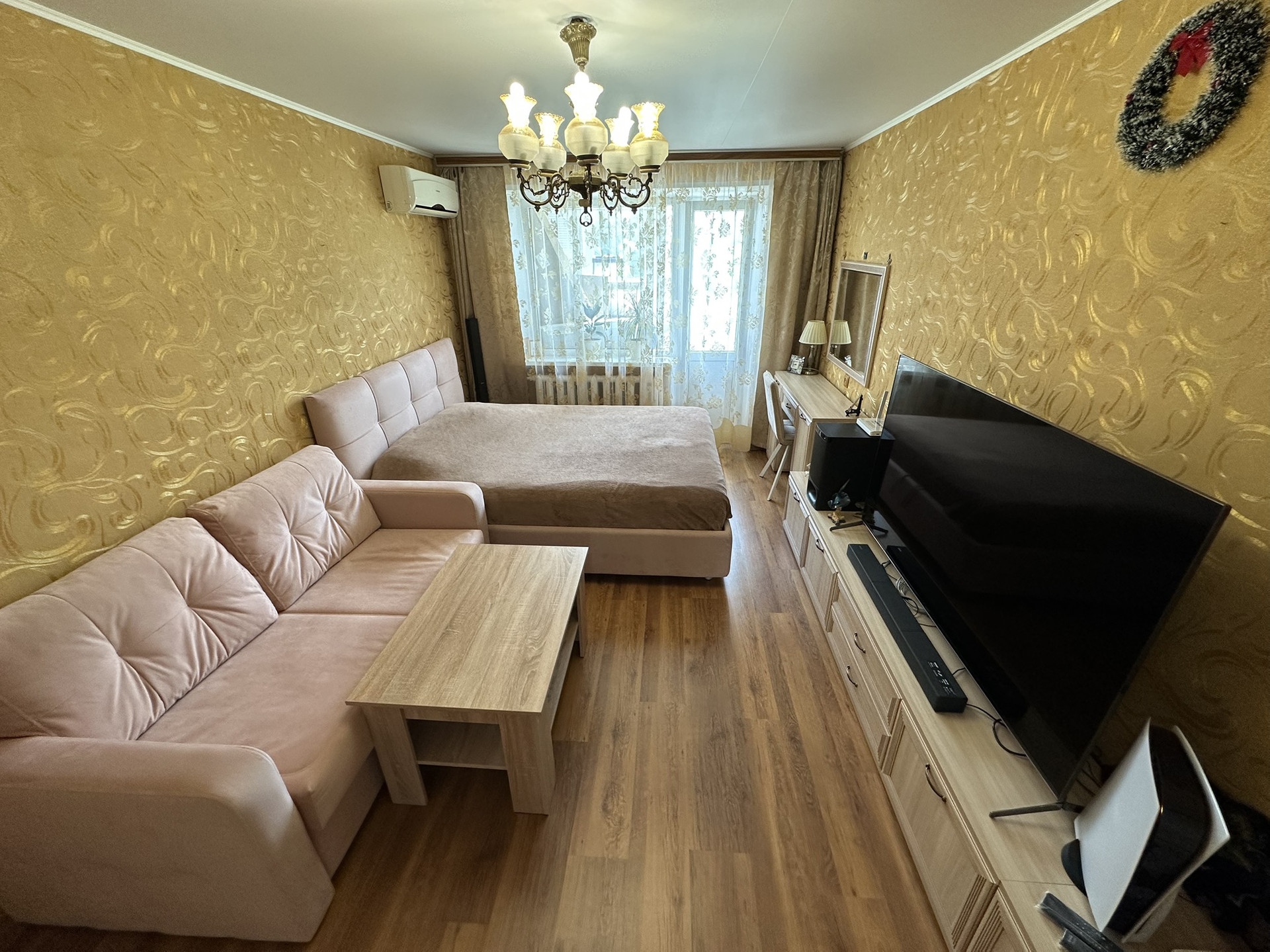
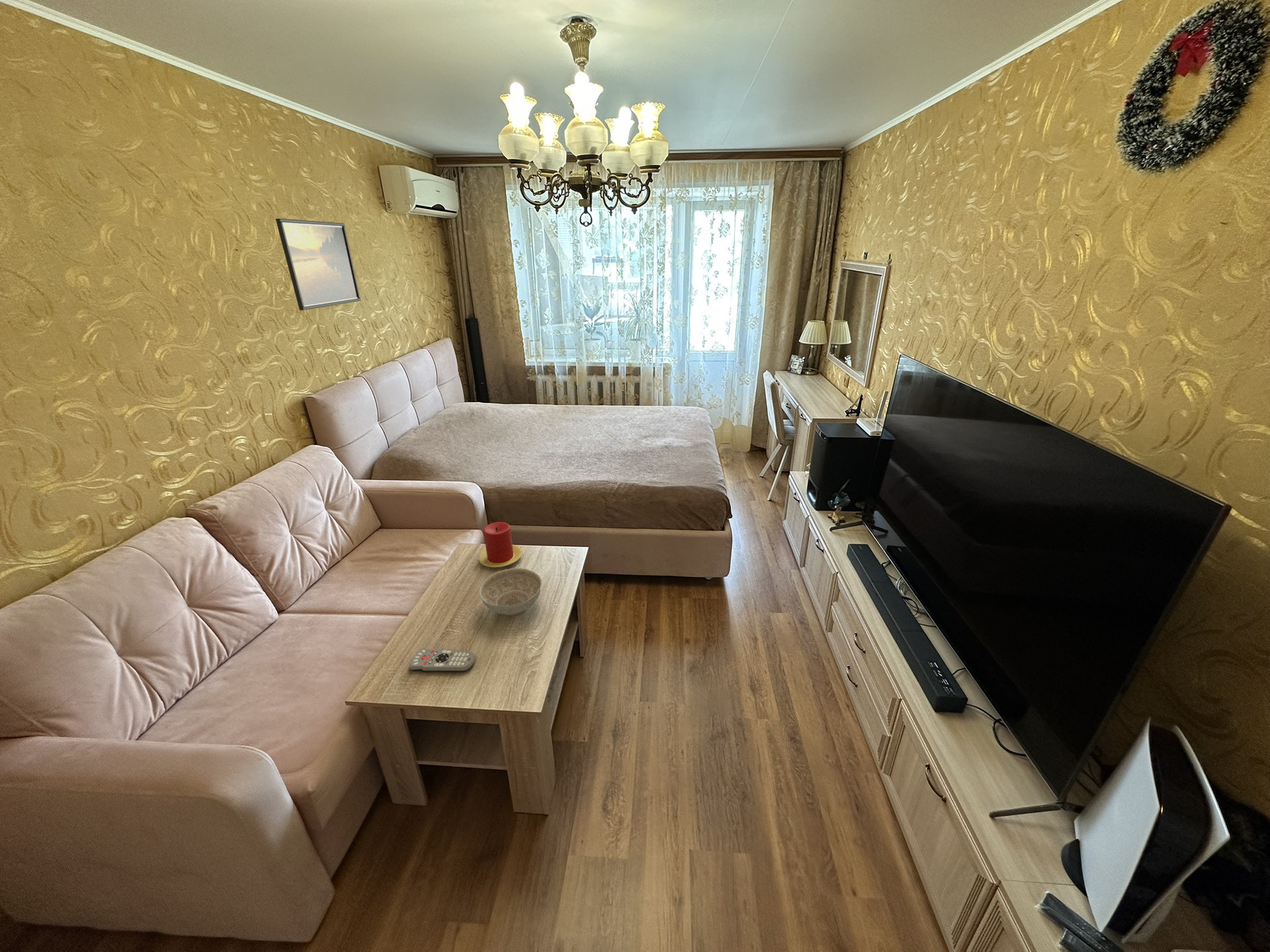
+ decorative bowl [478,568,542,617]
+ remote control [409,648,476,672]
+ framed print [275,218,361,311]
+ candle [478,521,523,568]
